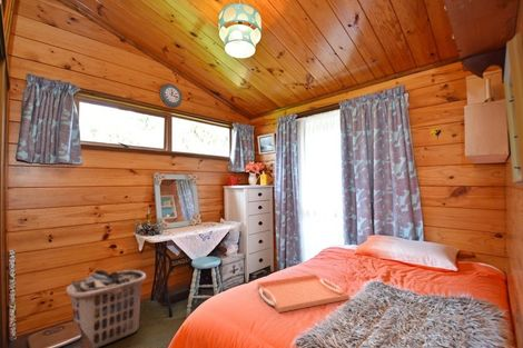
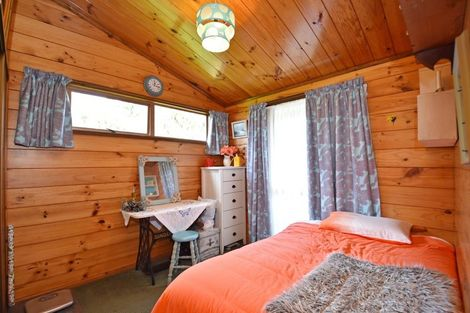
- serving tray [256,274,351,314]
- clothes hamper [65,269,147,348]
